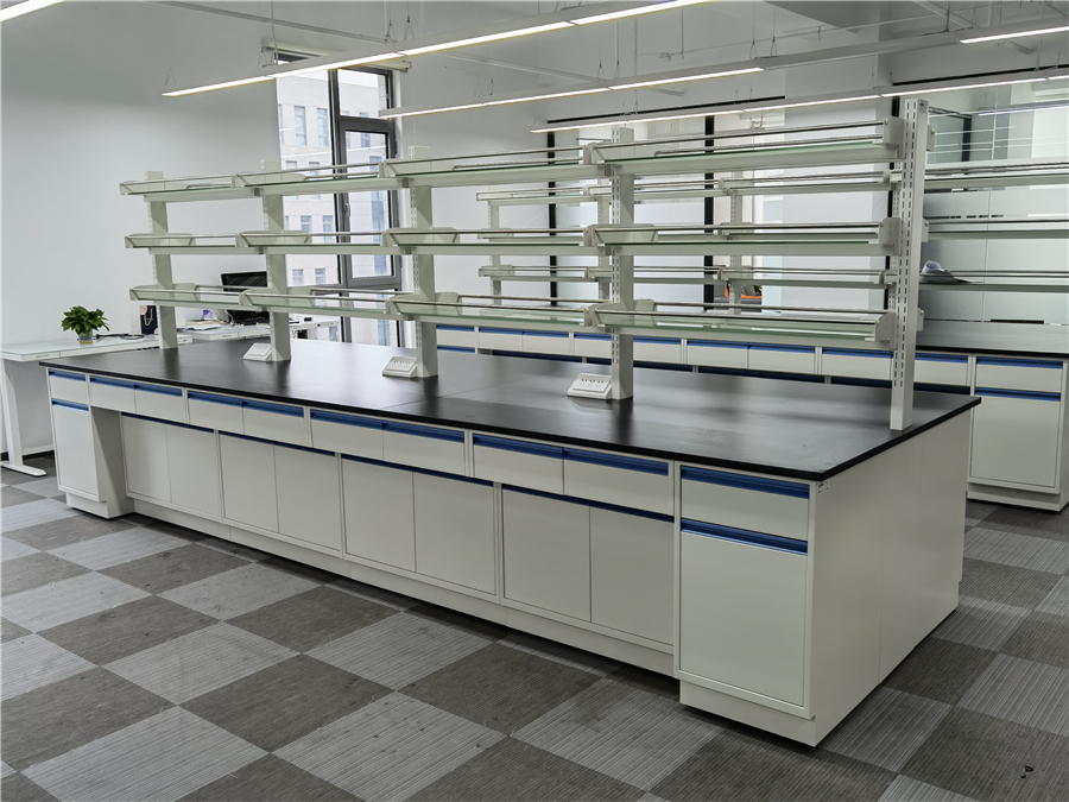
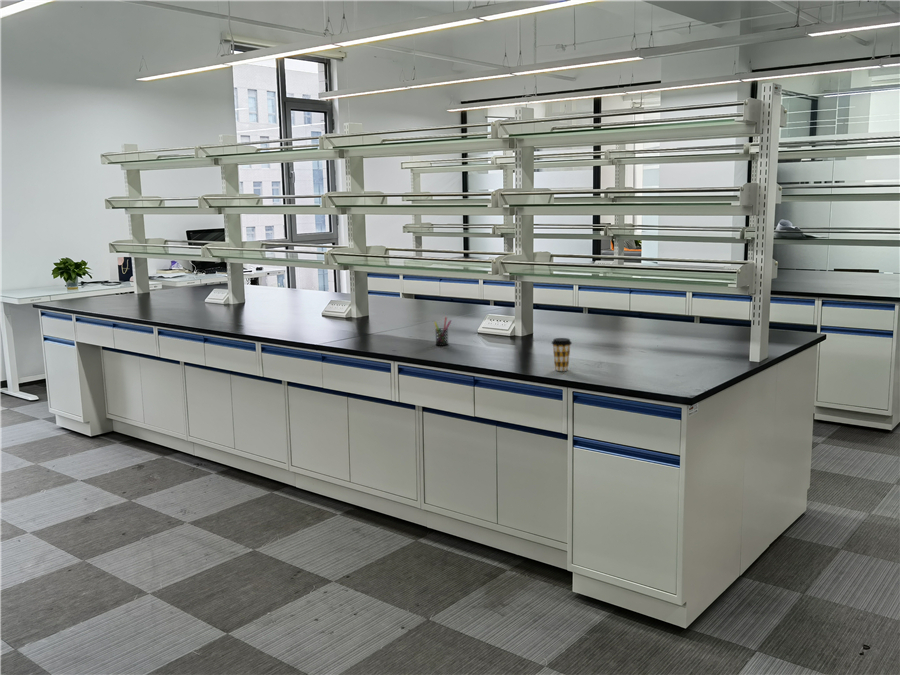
+ coffee cup [551,337,573,372]
+ pen holder [433,316,452,346]
